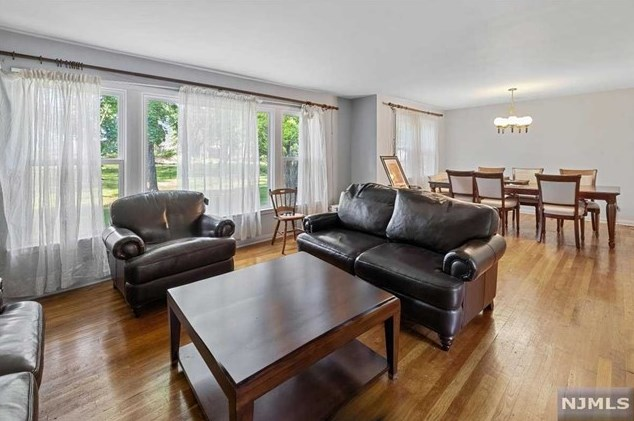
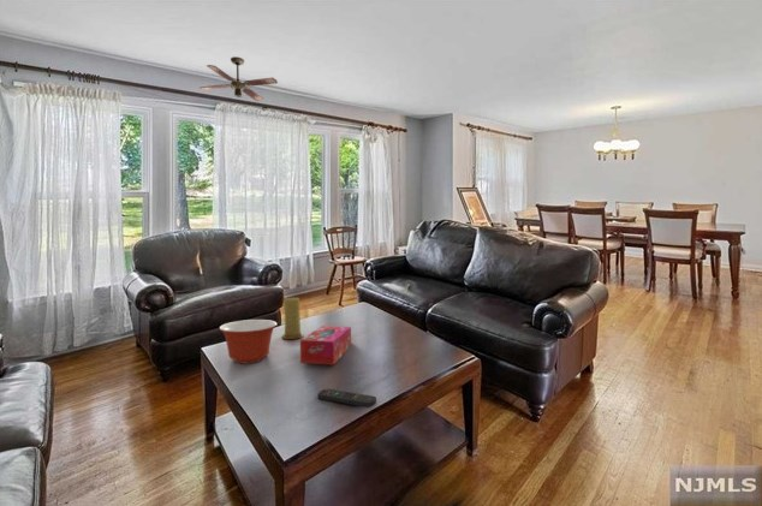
+ mixing bowl [219,319,278,364]
+ remote control [317,387,377,409]
+ tissue box [299,325,352,367]
+ ceiling fan [200,55,279,102]
+ candle [280,297,305,340]
